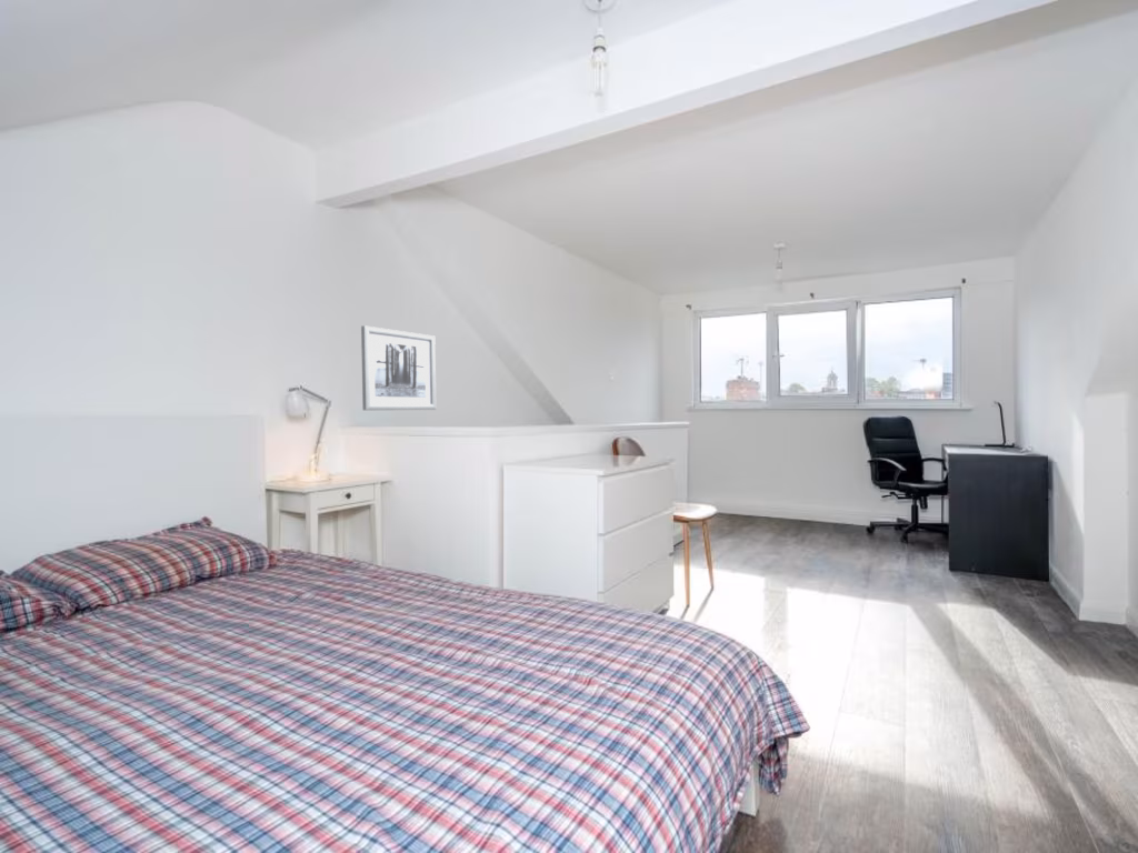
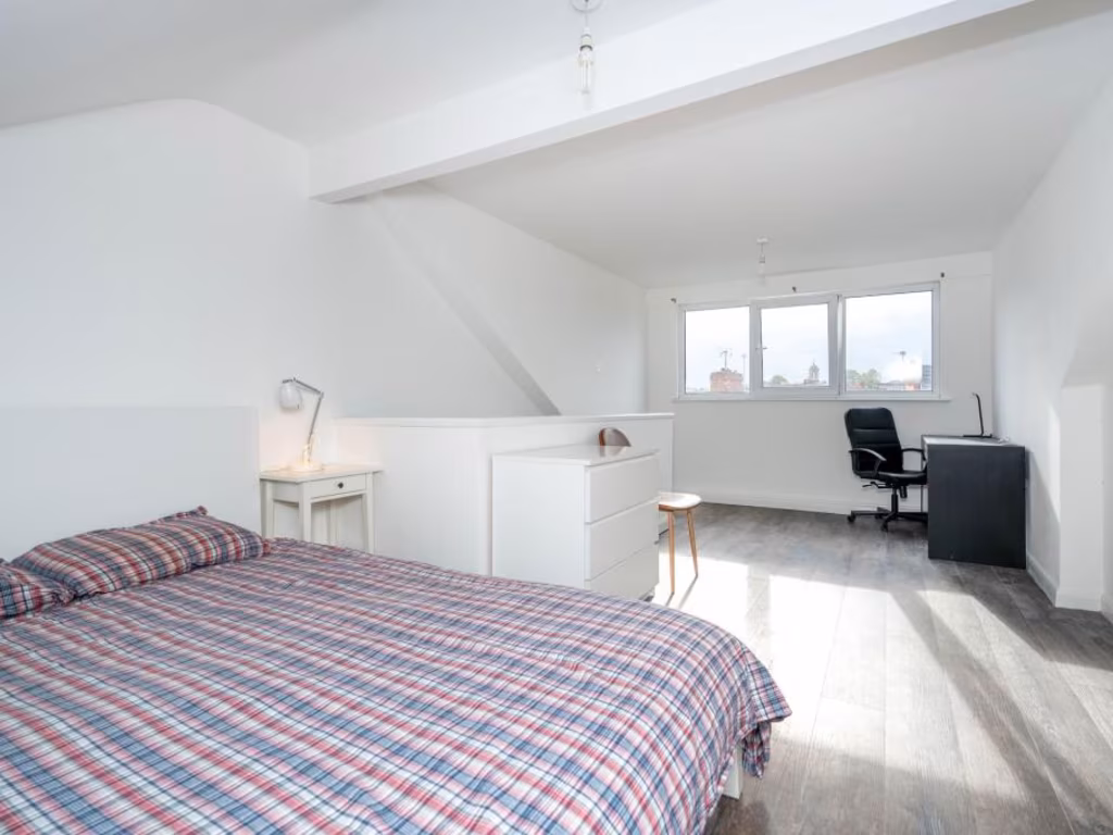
- wall art [360,324,437,411]
